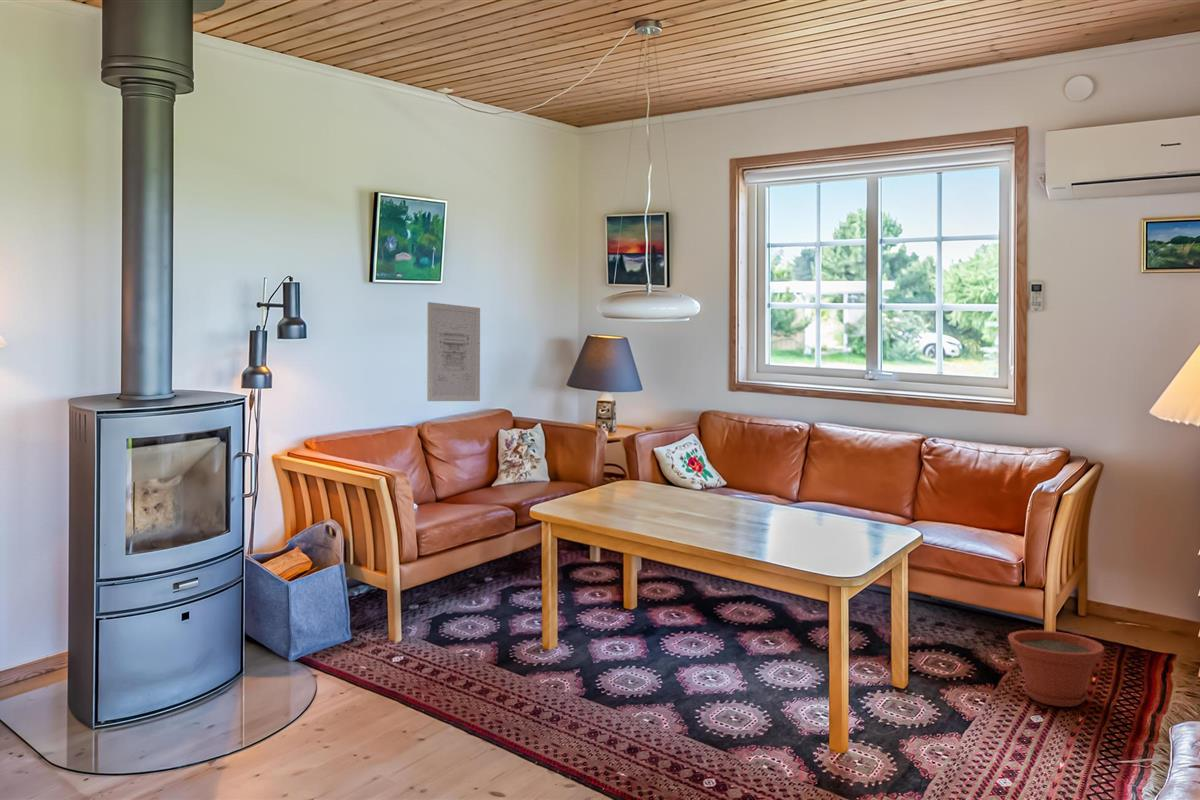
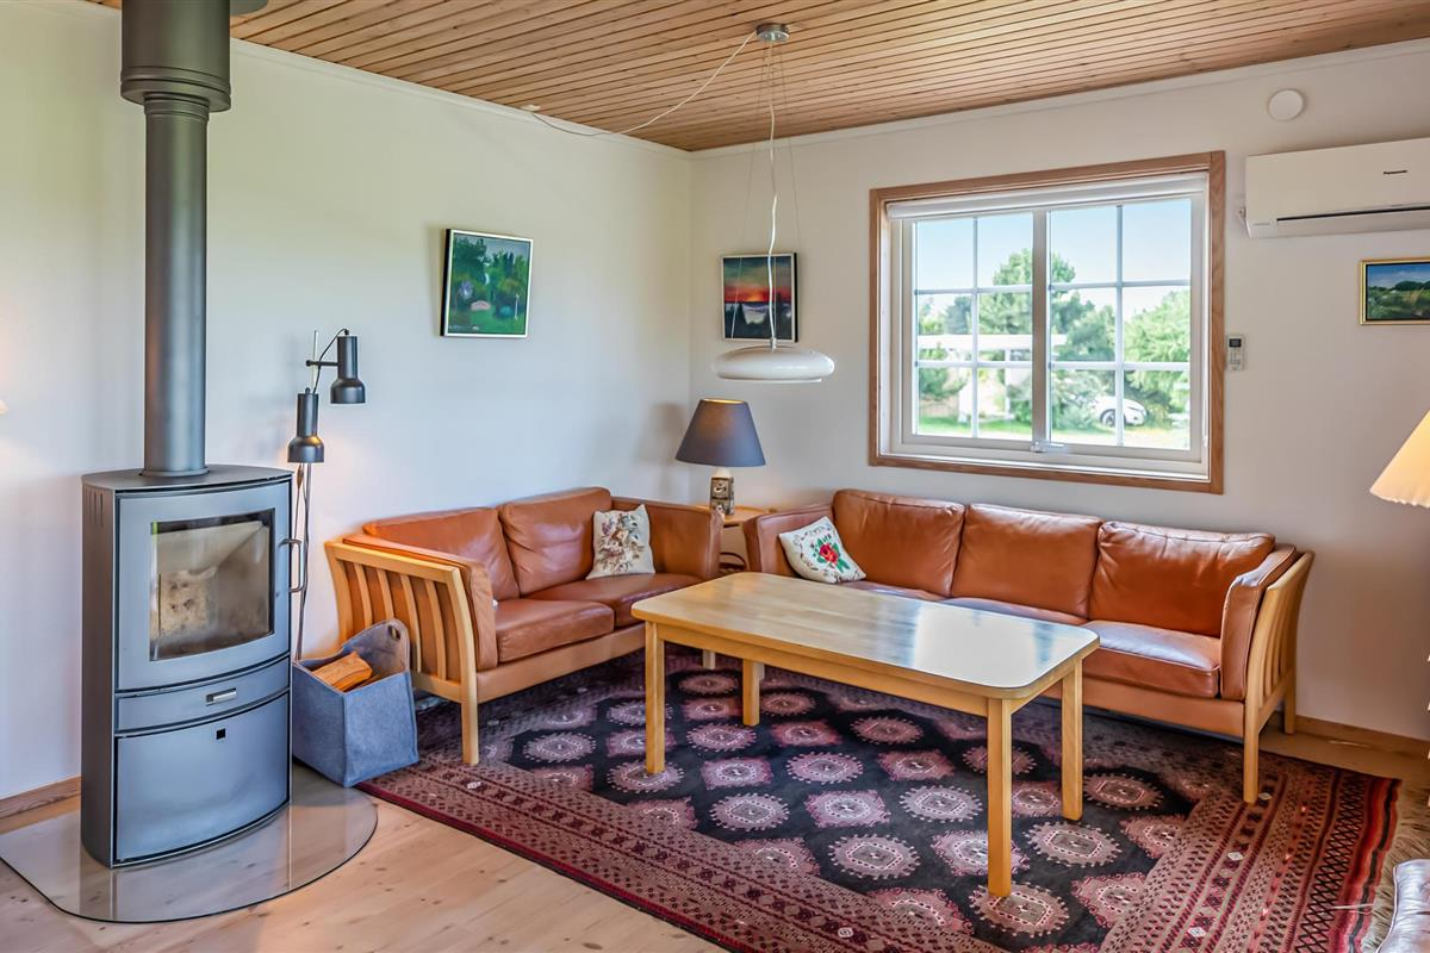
- plant pot [1007,629,1105,708]
- wall art [426,301,481,402]
